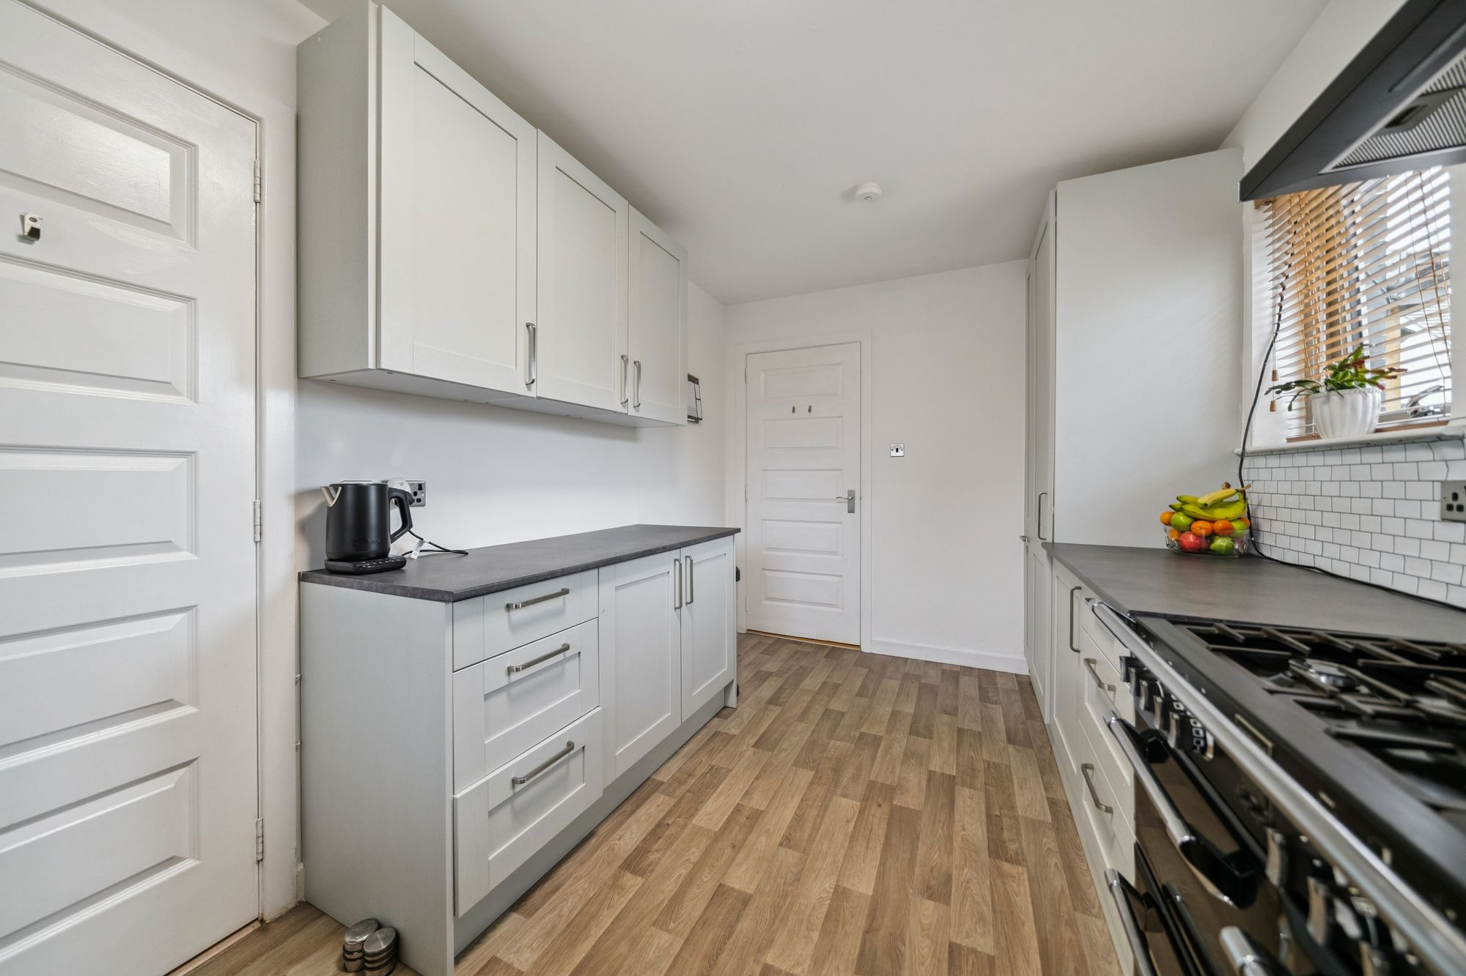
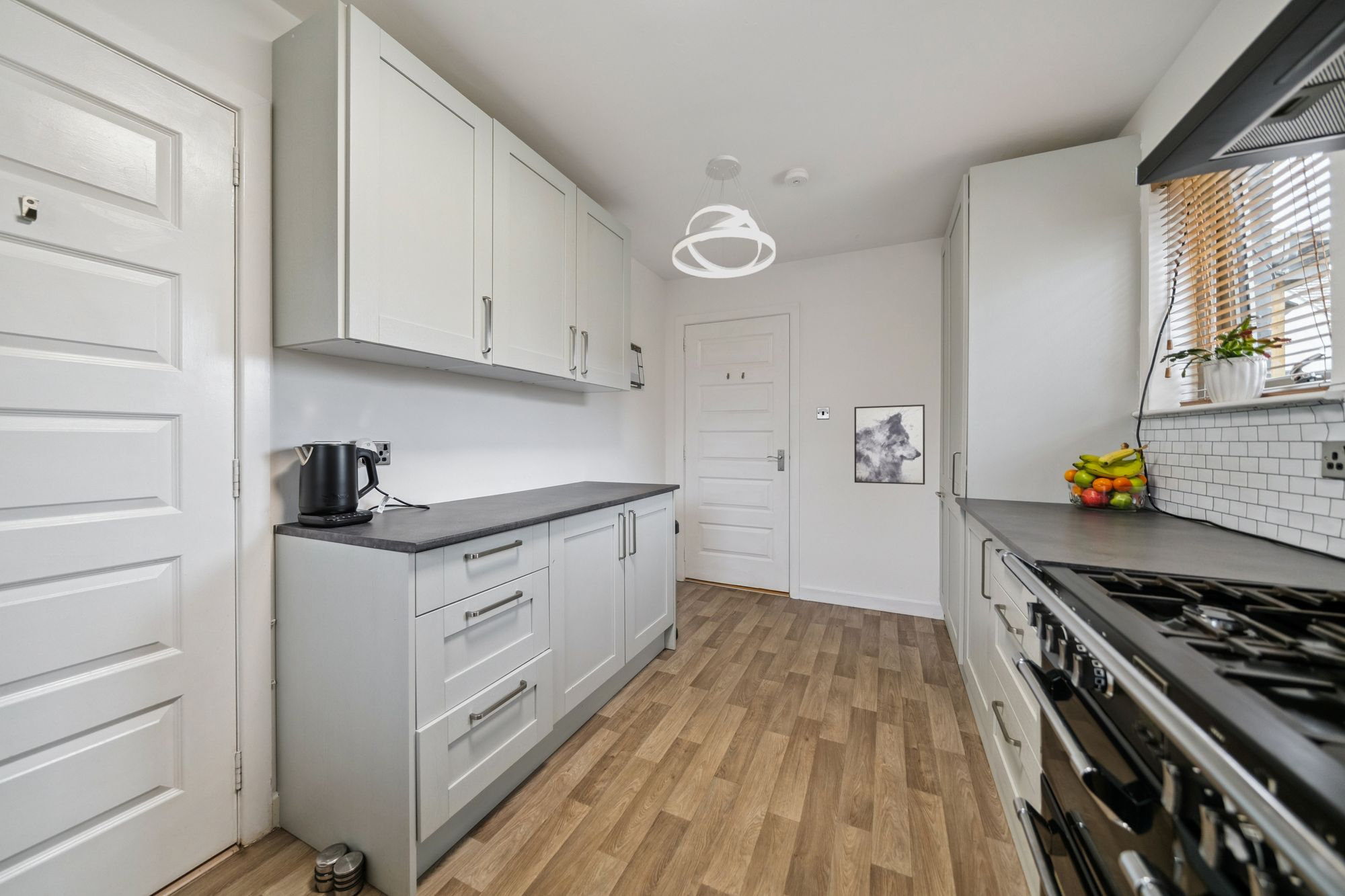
+ wall art [854,404,925,485]
+ pendant light [672,155,776,279]
